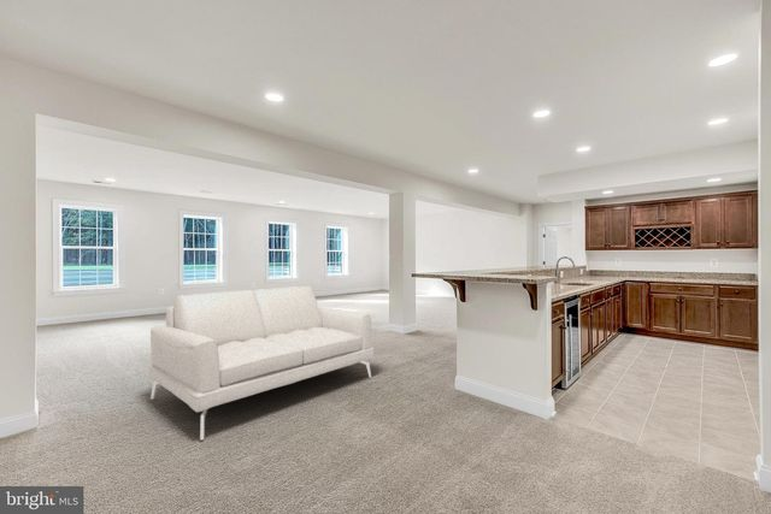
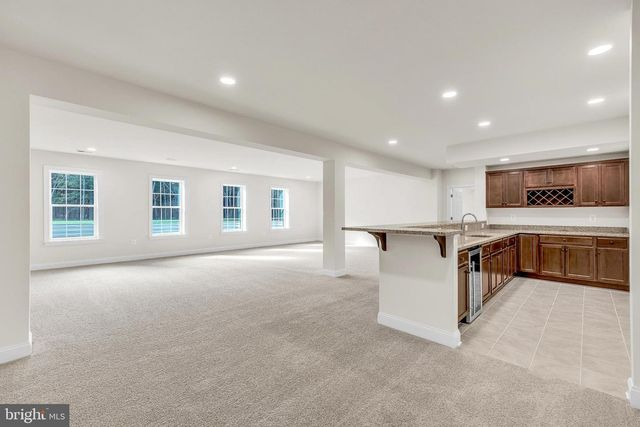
- sofa [148,285,376,441]
